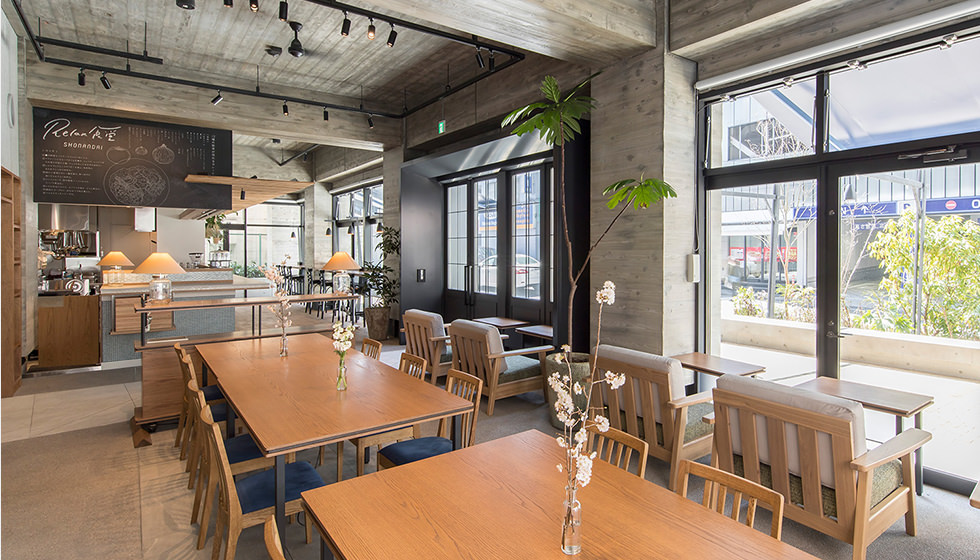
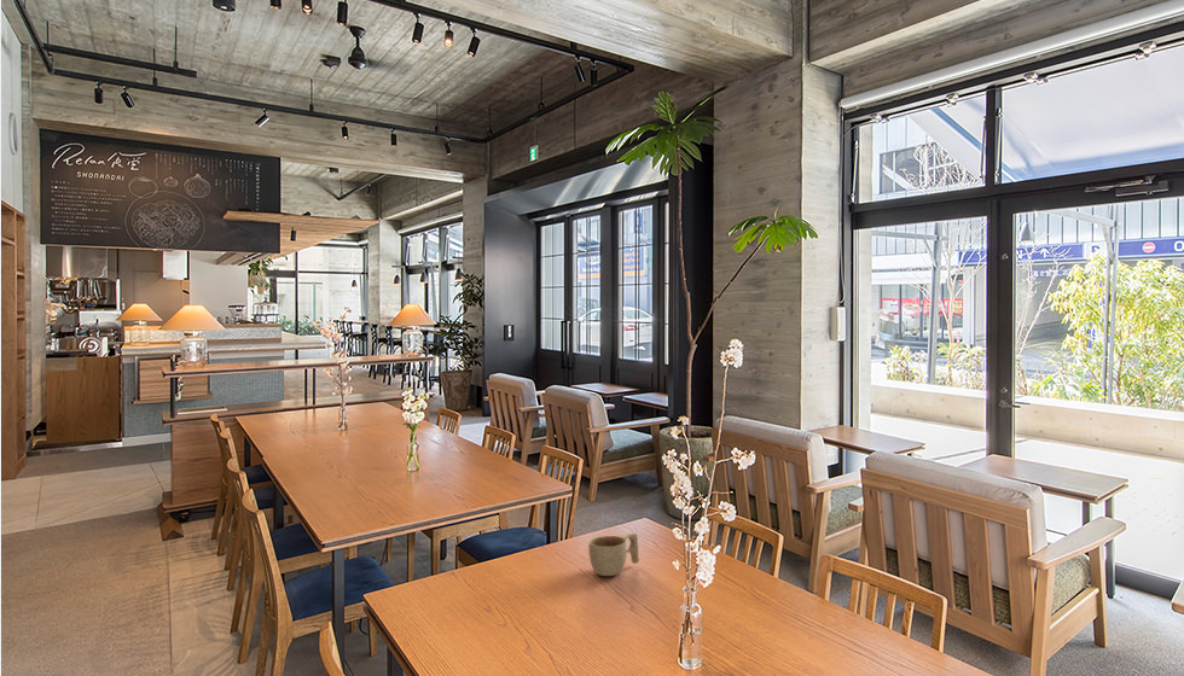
+ cup [587,532,640,577]
